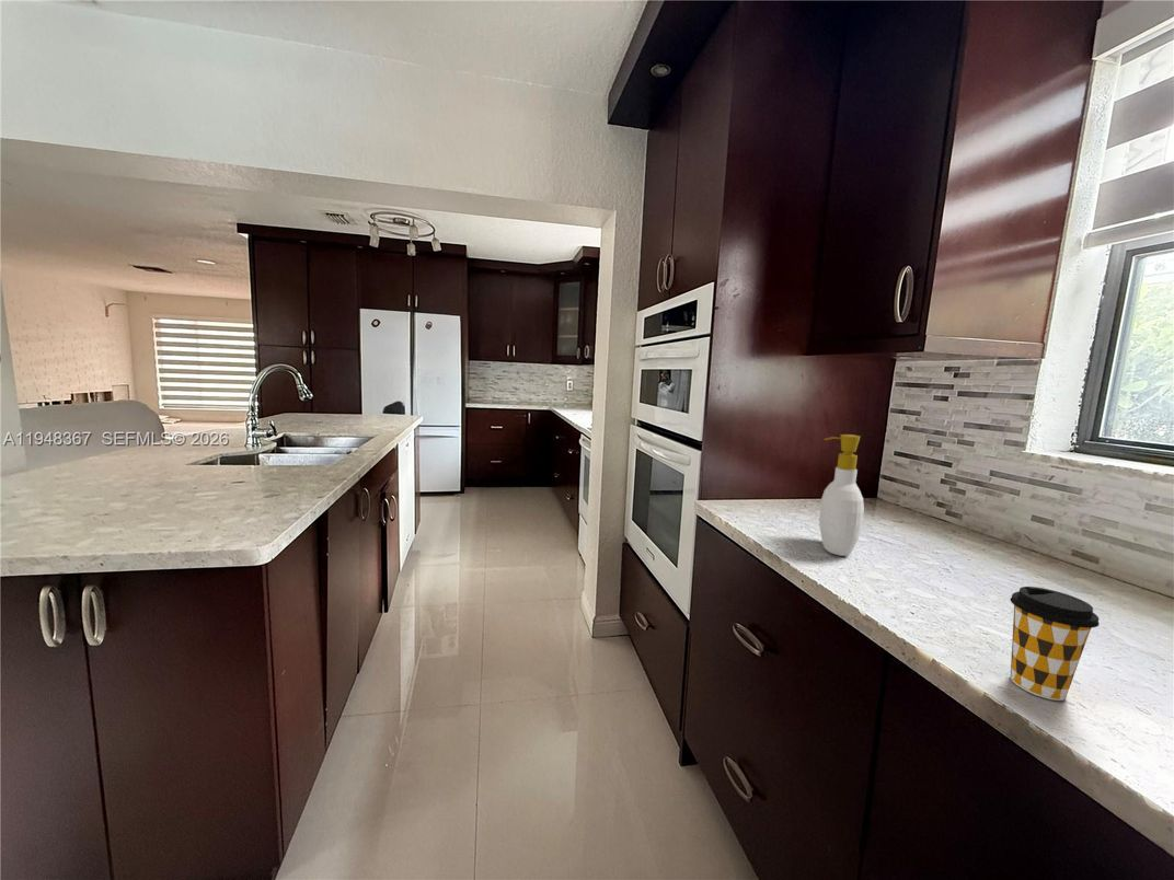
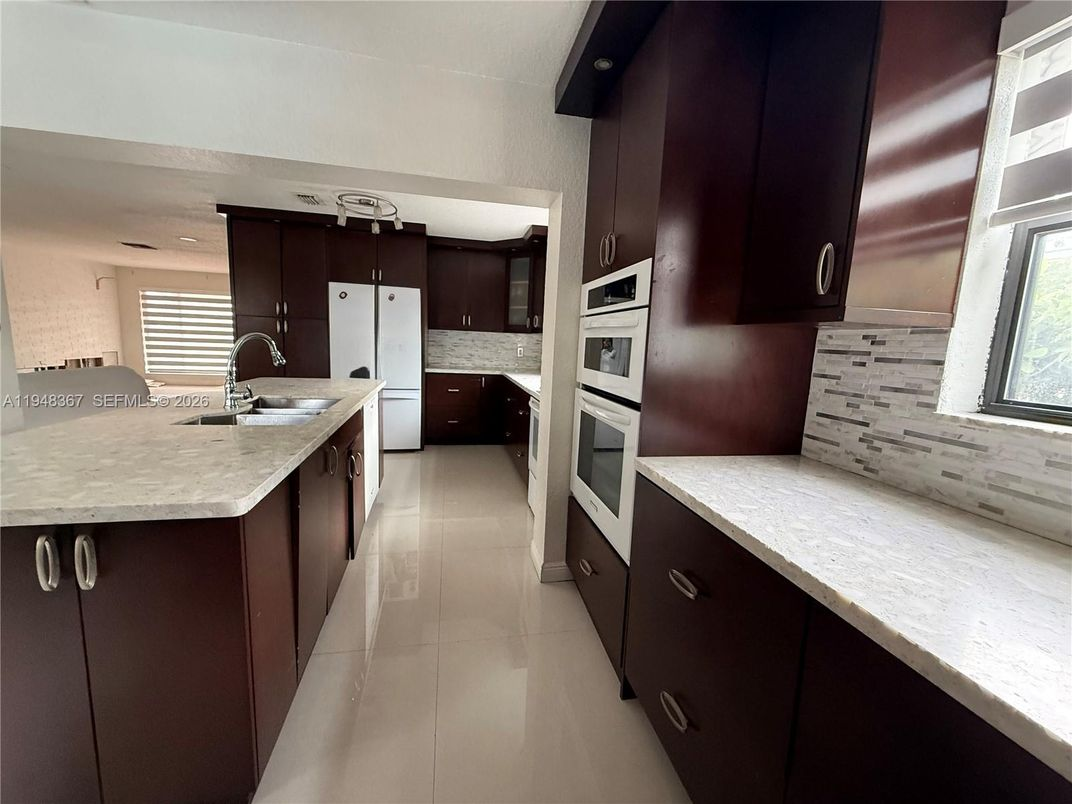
- soap bottle [818,433,865,557]
- coffee cup [1009,586,1101,702]
